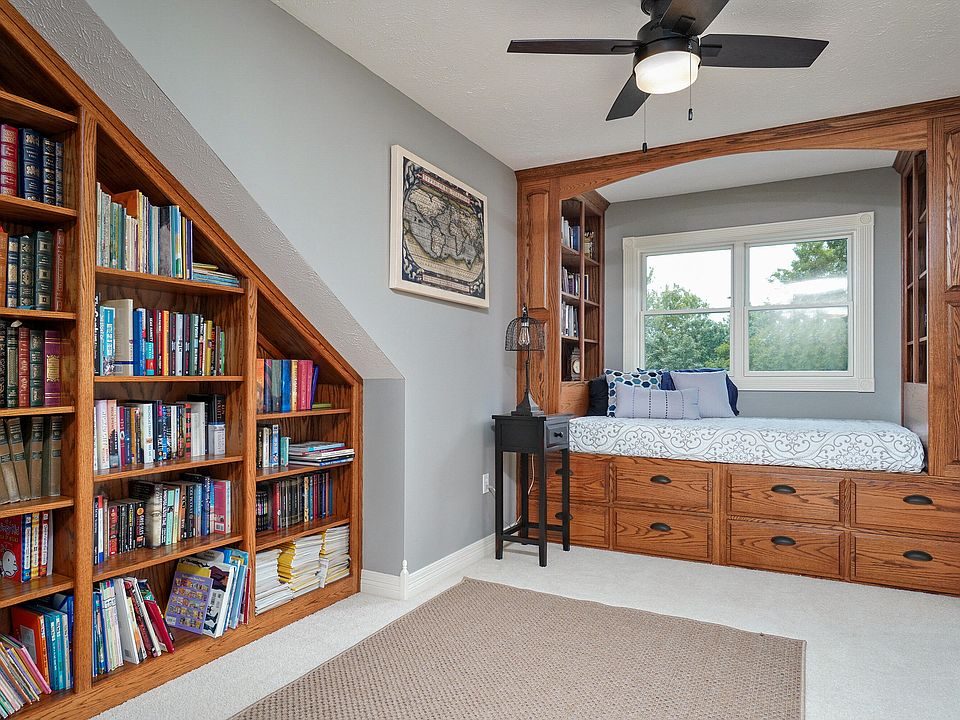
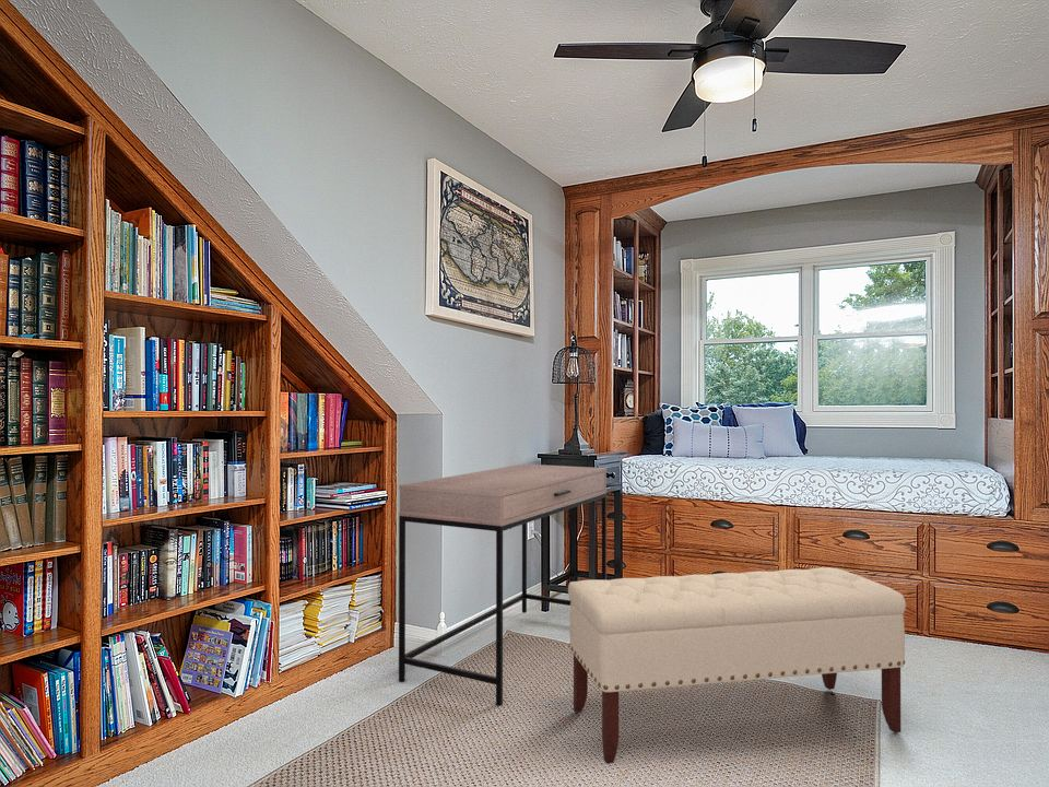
+ bench [567,566,907,765]
+ desk [398,462,608,707]
